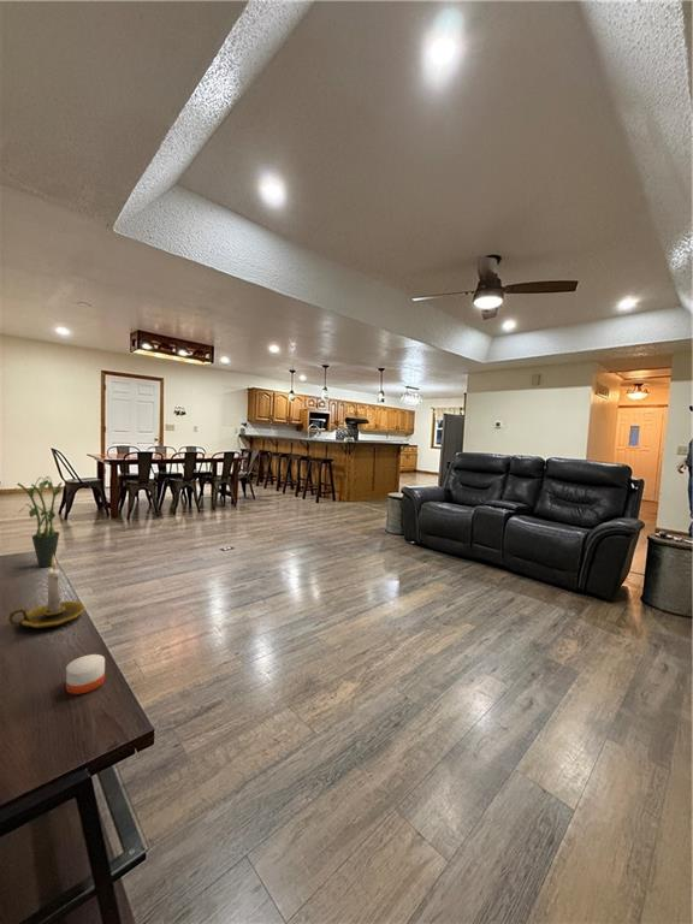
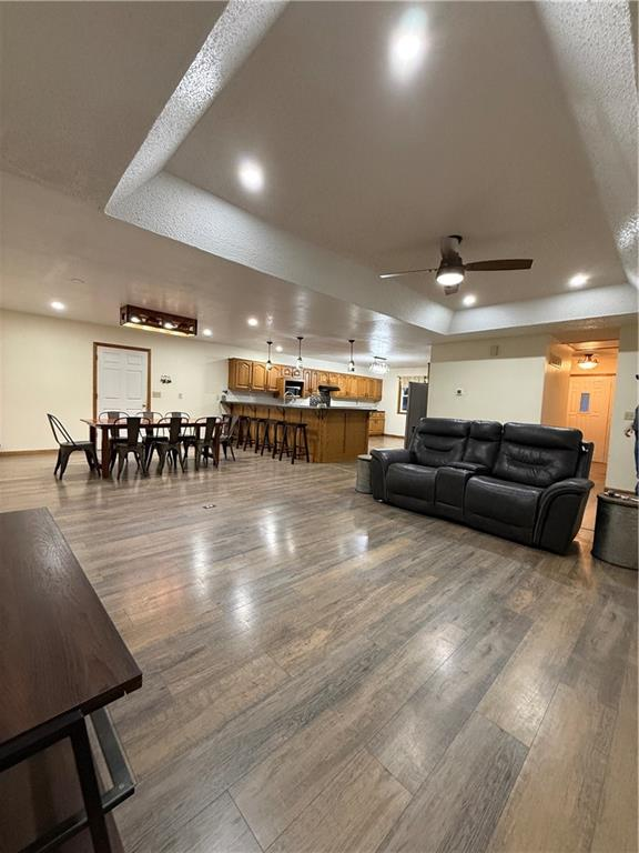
- candle holder [7,555,87,629]
- potted plant [11,475,63,568]
- candle [65,653,106,695]
